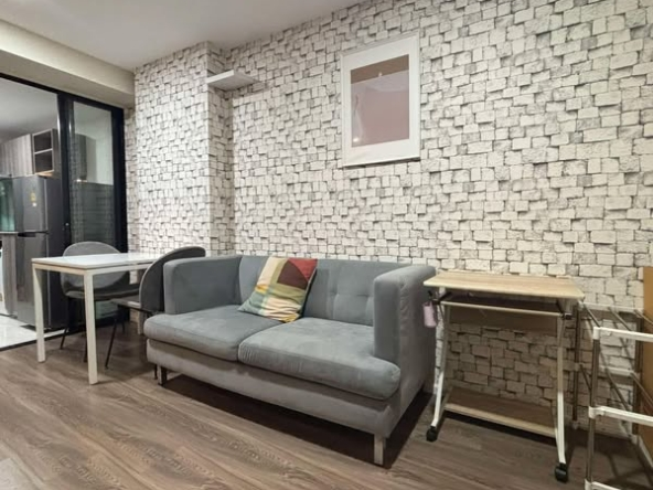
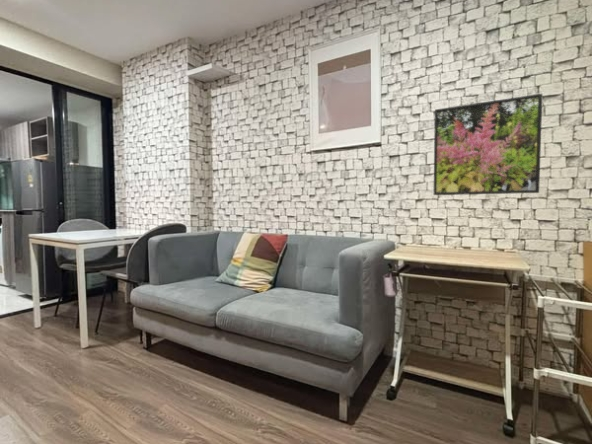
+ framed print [433,93,543,196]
